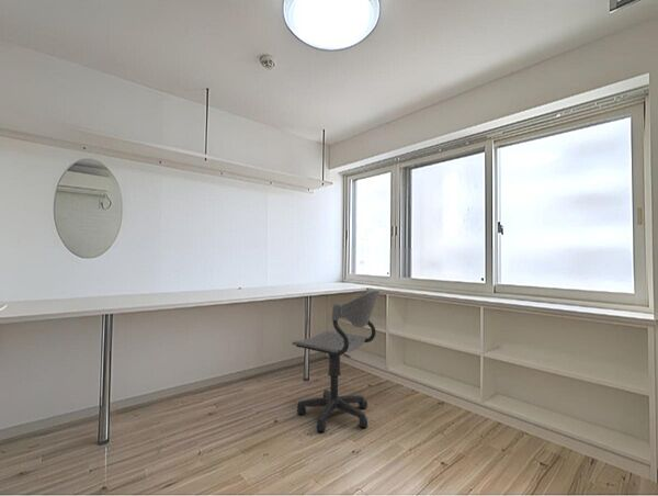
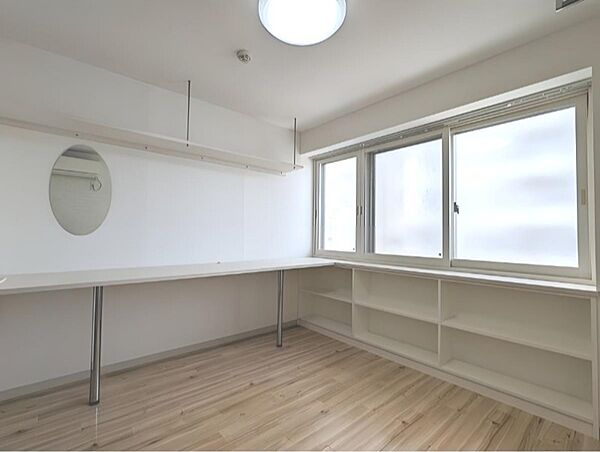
- office chair [291,290,381,432]
